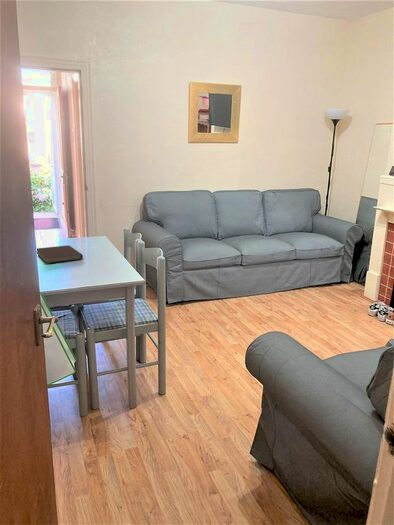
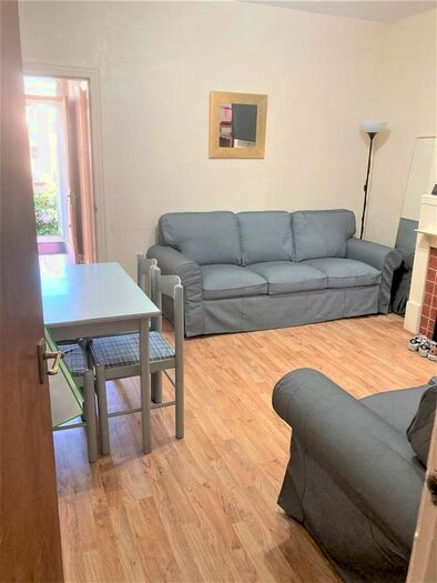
- notebook [36,244,84,265]
